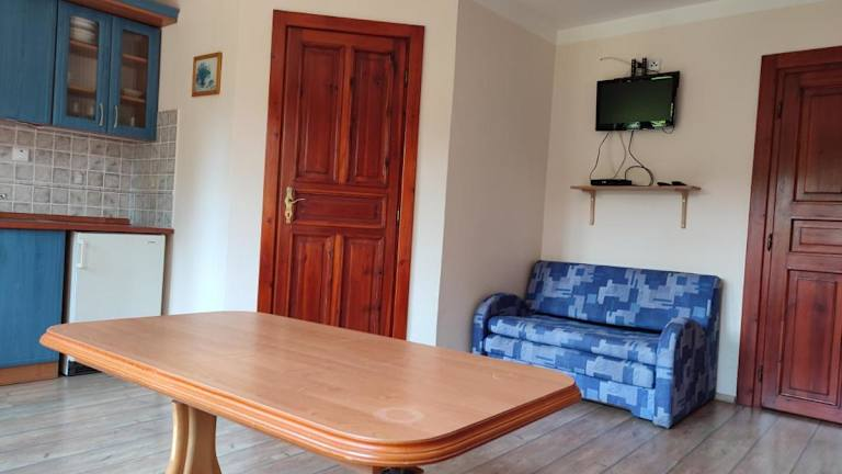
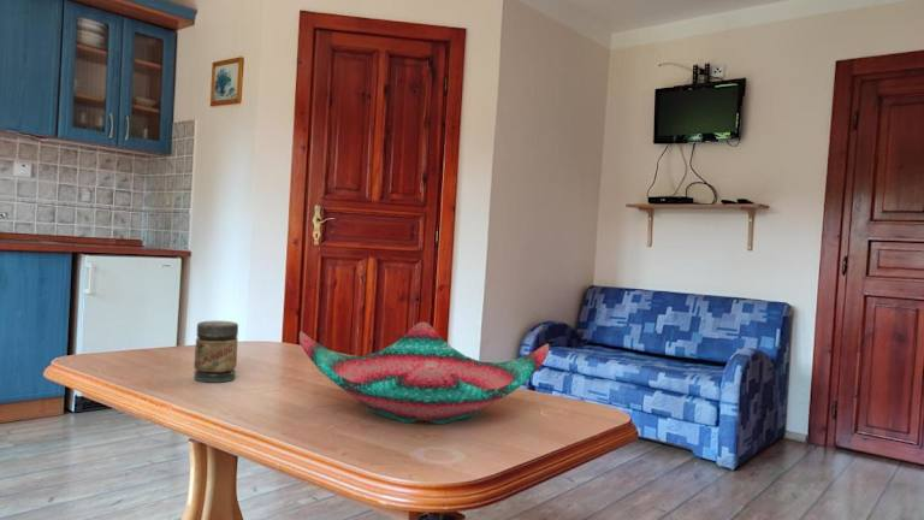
+ jar [192,320,239,383]
+ decorative bowl [298,321,550,426]
